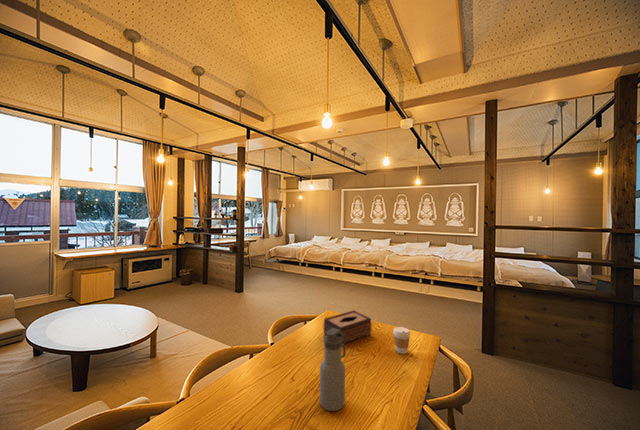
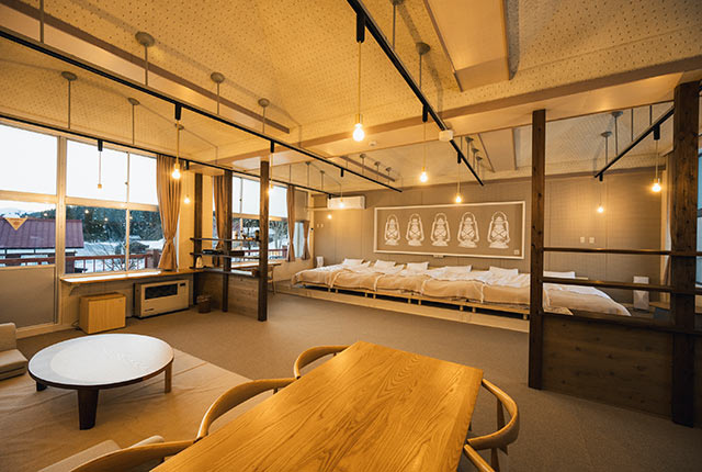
- coffee cup [392,326,411,355]
- tissue box [323,309,372,345]
- water bottle [319,328,346,412]
